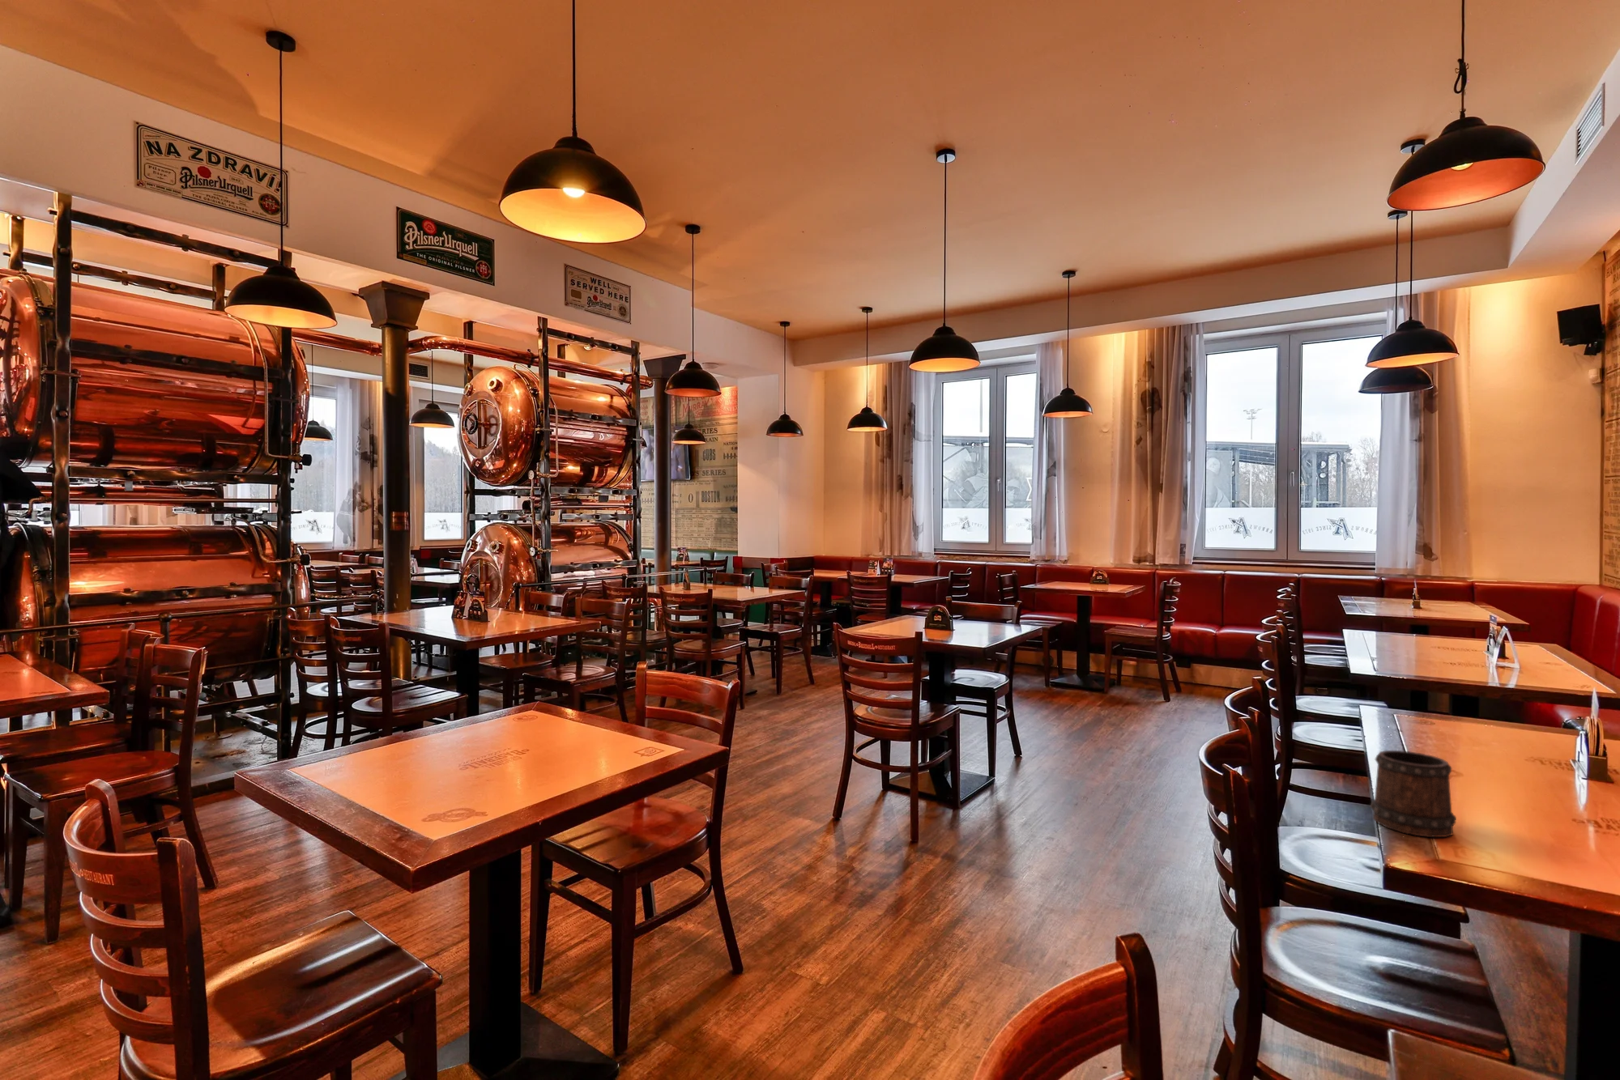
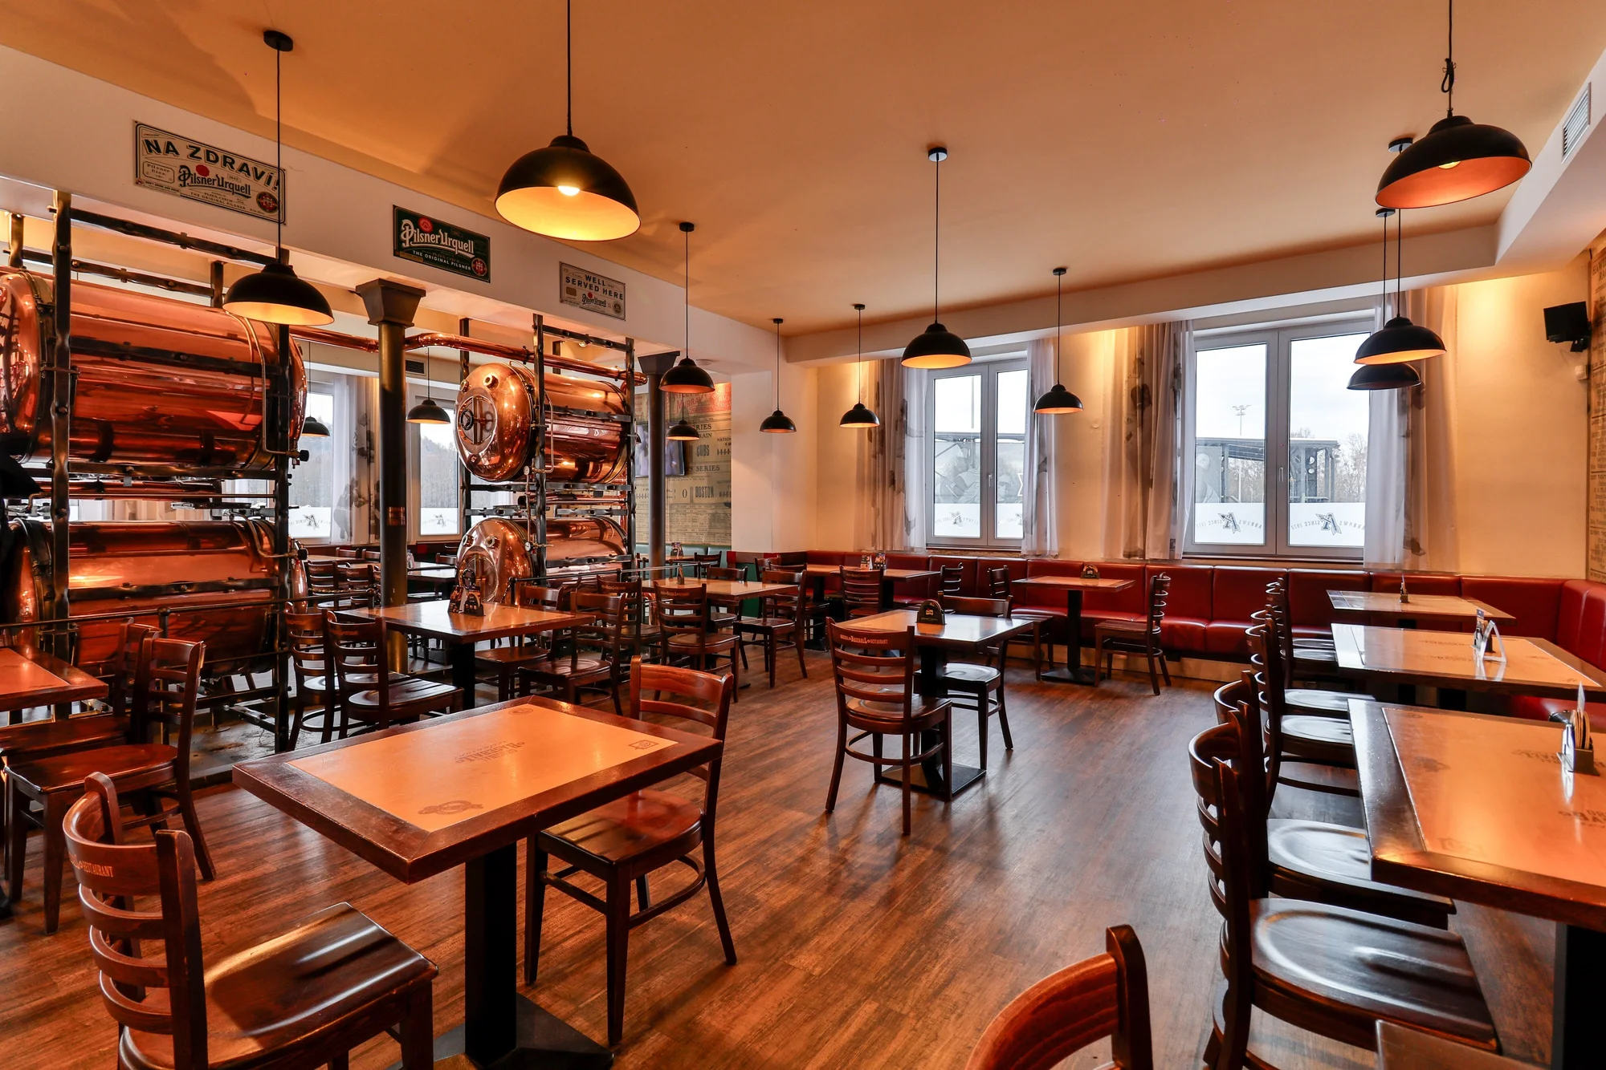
- beer mug [1369,750,1457,838]
